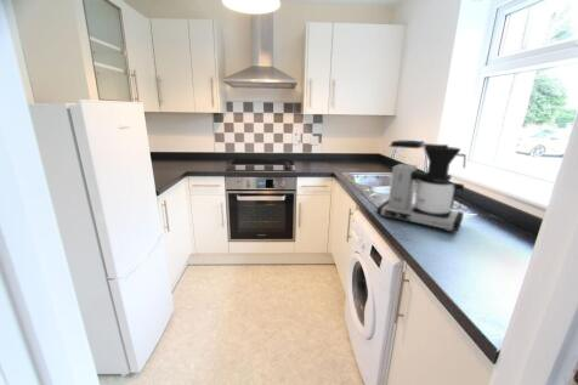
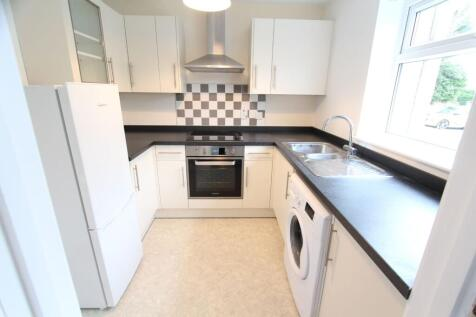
- coffee maker [376,140,466,233]
